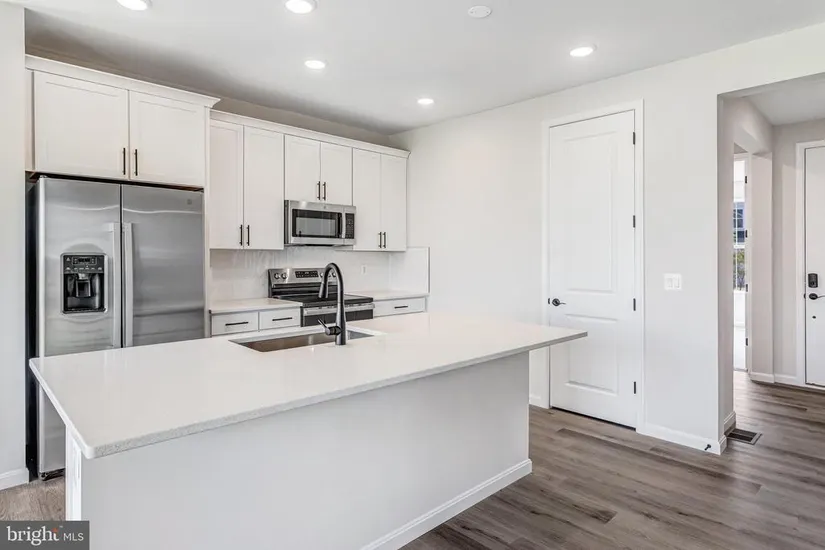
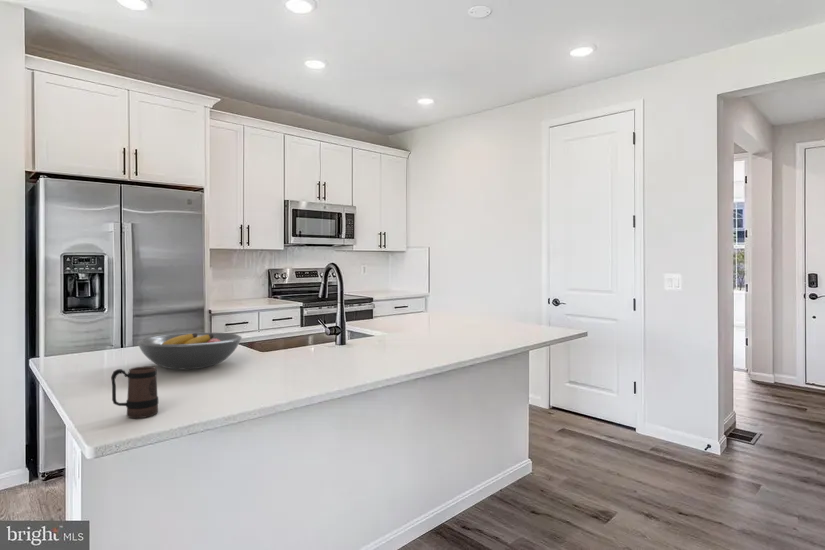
+ mug [110,365,159,419]
+ fruit bowl [136,332,243,370]
